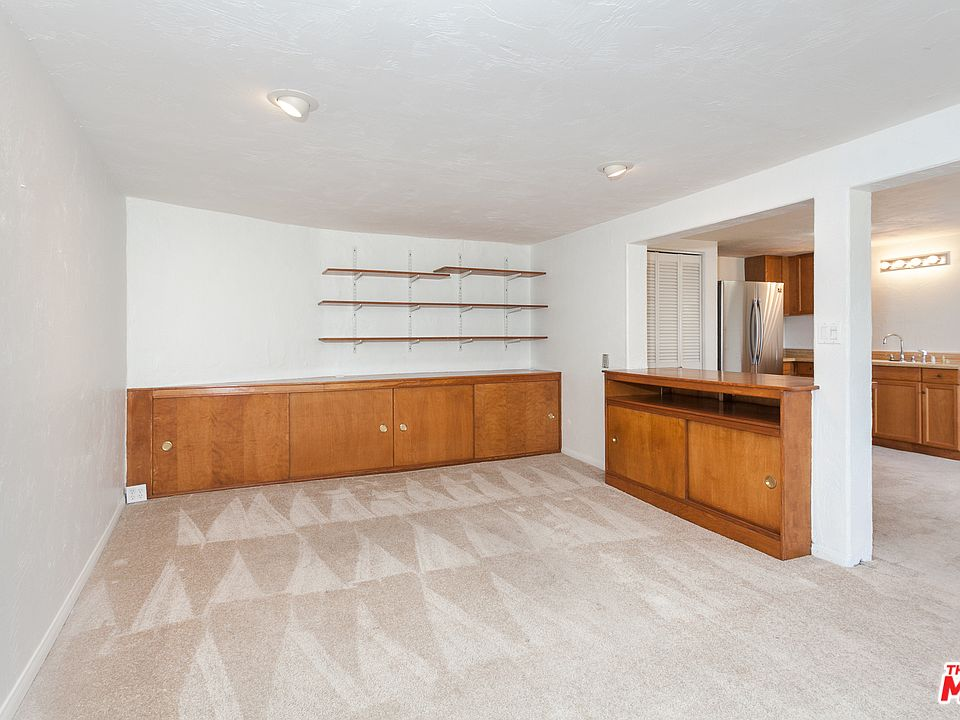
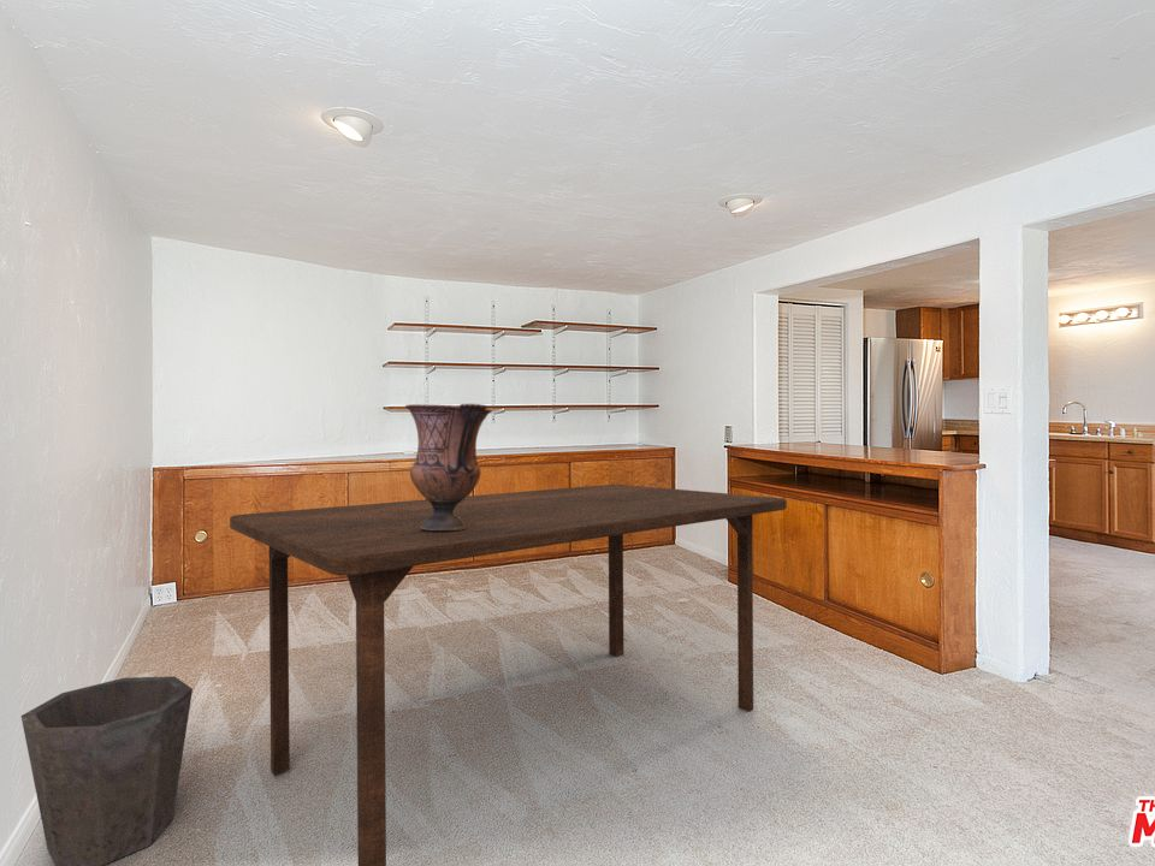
+ waste bin [20,675,194,866]
+ dining table [229,484,788,866]
+ vase [404,403,493,530]
